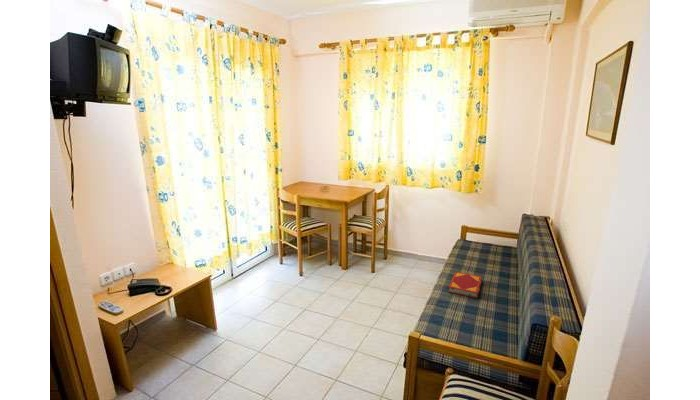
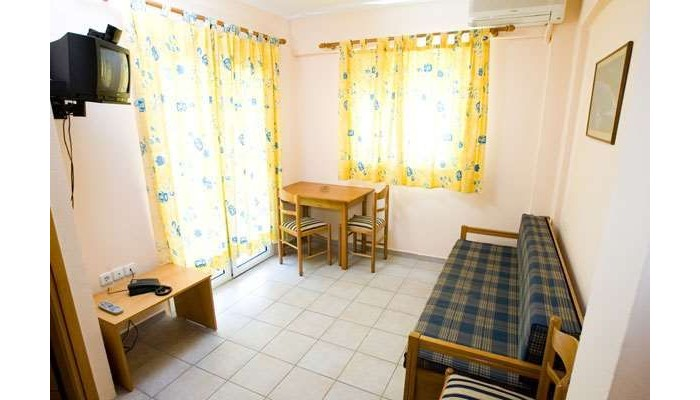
- hardback book [447,271,483,299]
